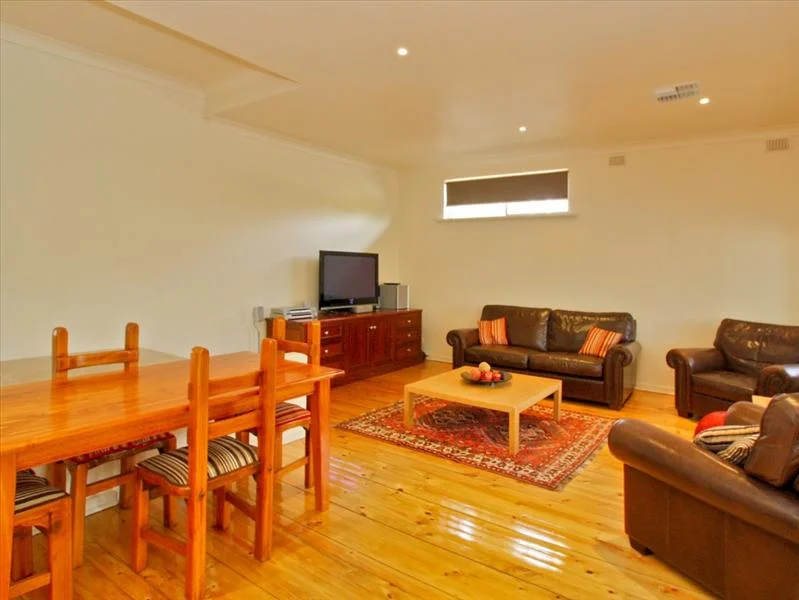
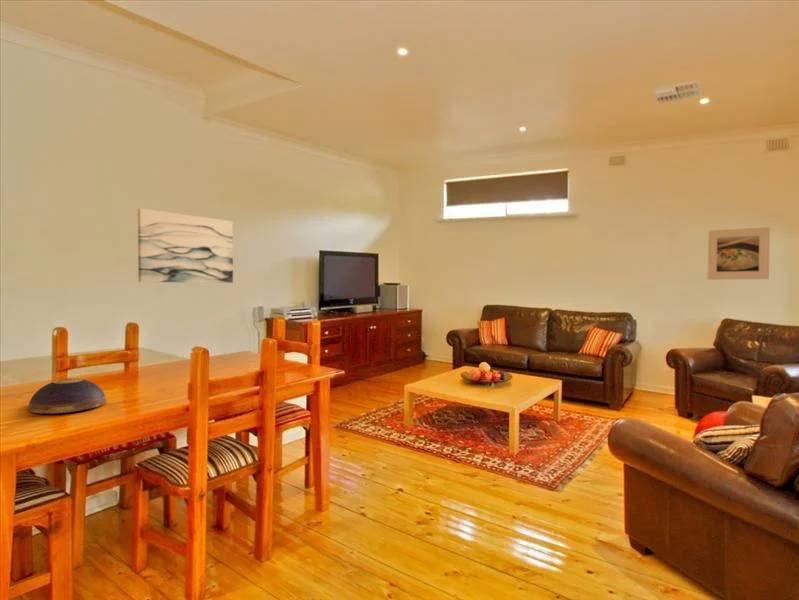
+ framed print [706,226,771,281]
+ decorative bowl [27,377,107,414]
+ wall art [137,208,234,284]
